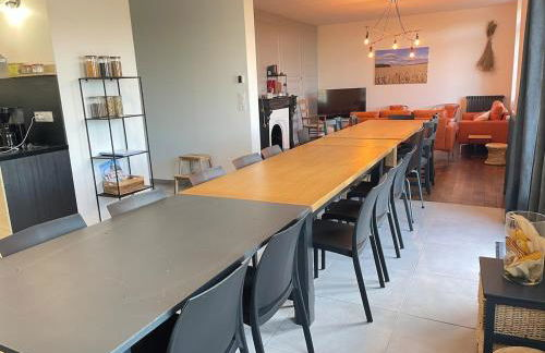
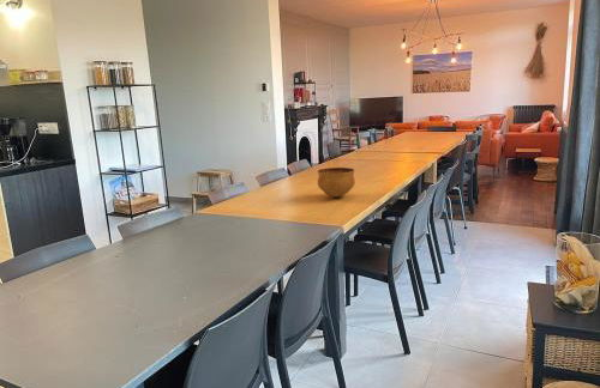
+ bowl [317,166,356,199]
